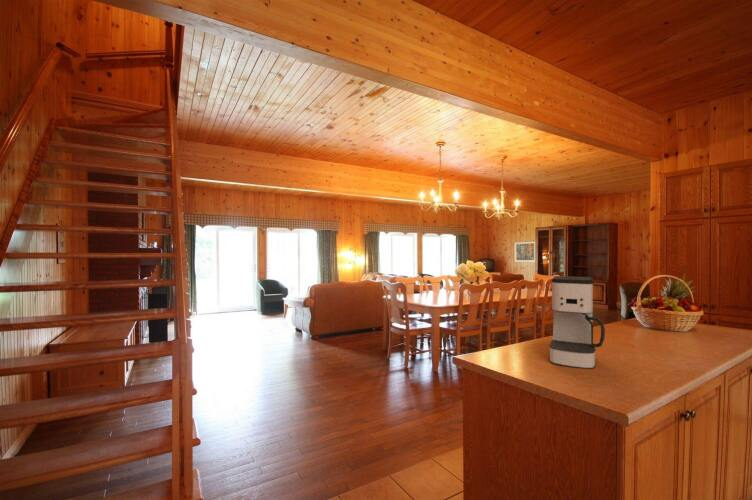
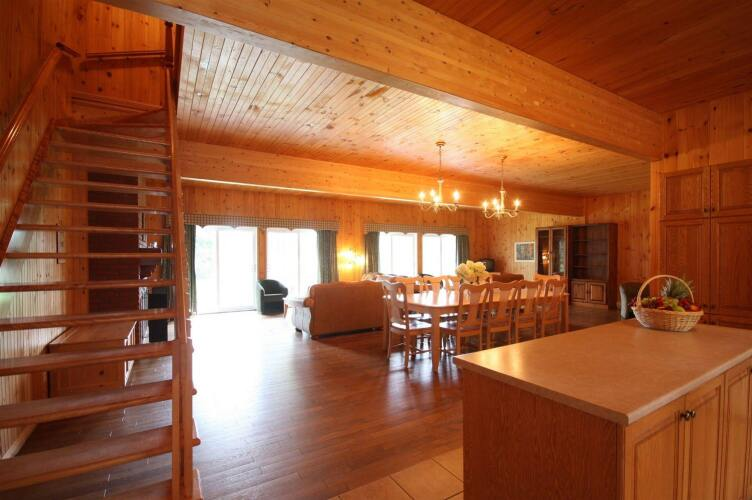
- coffee maker [548,275,606,370]
